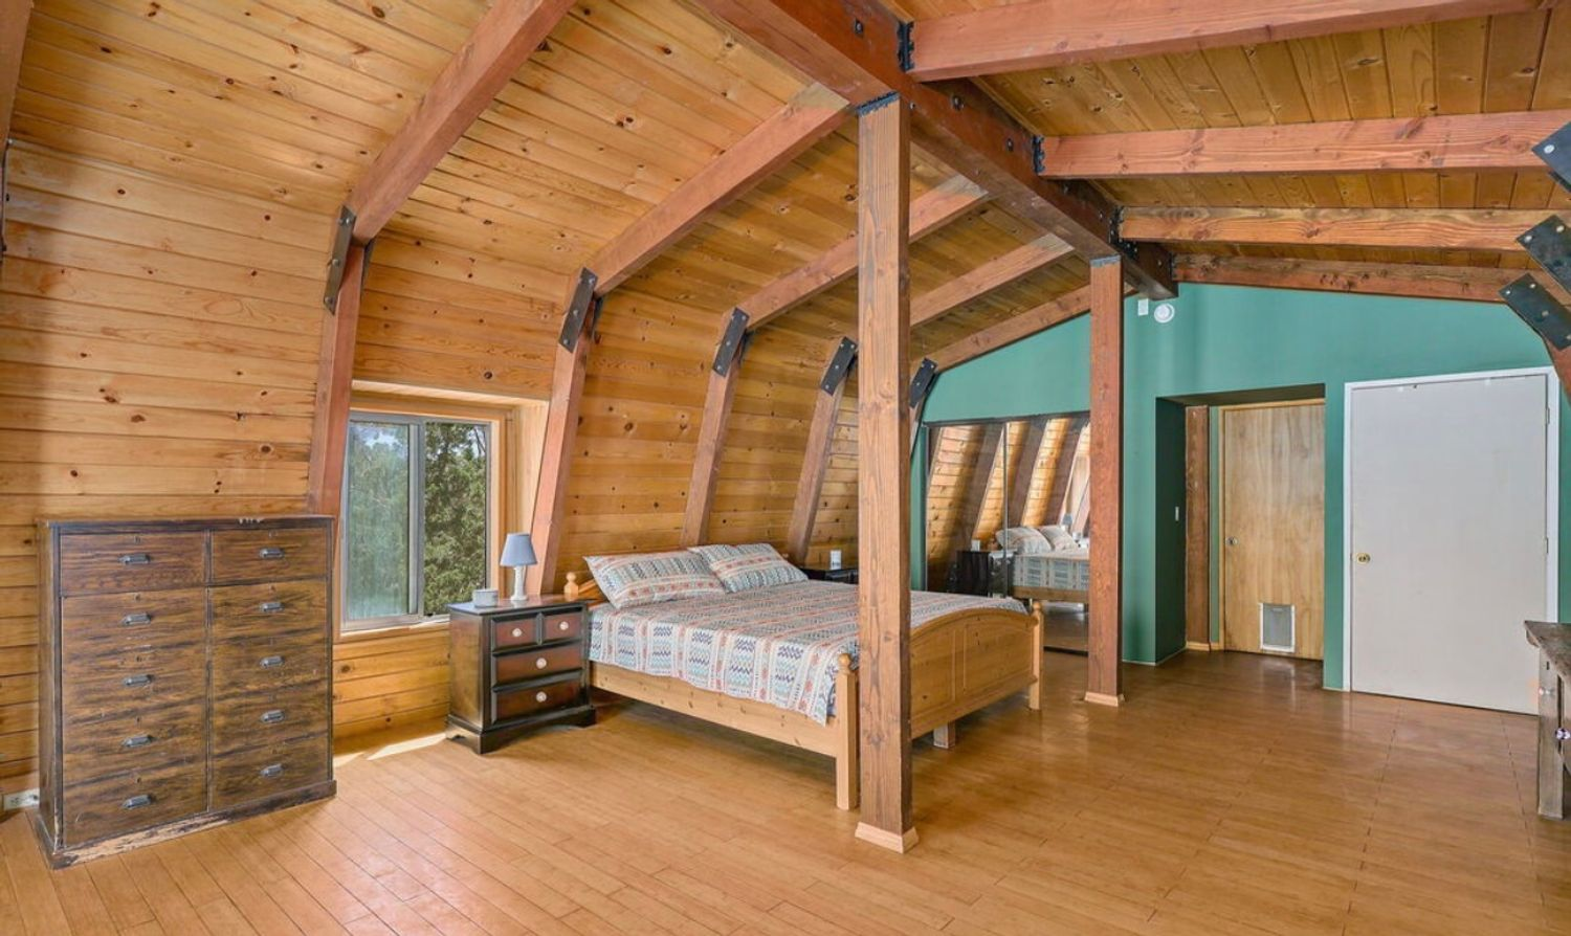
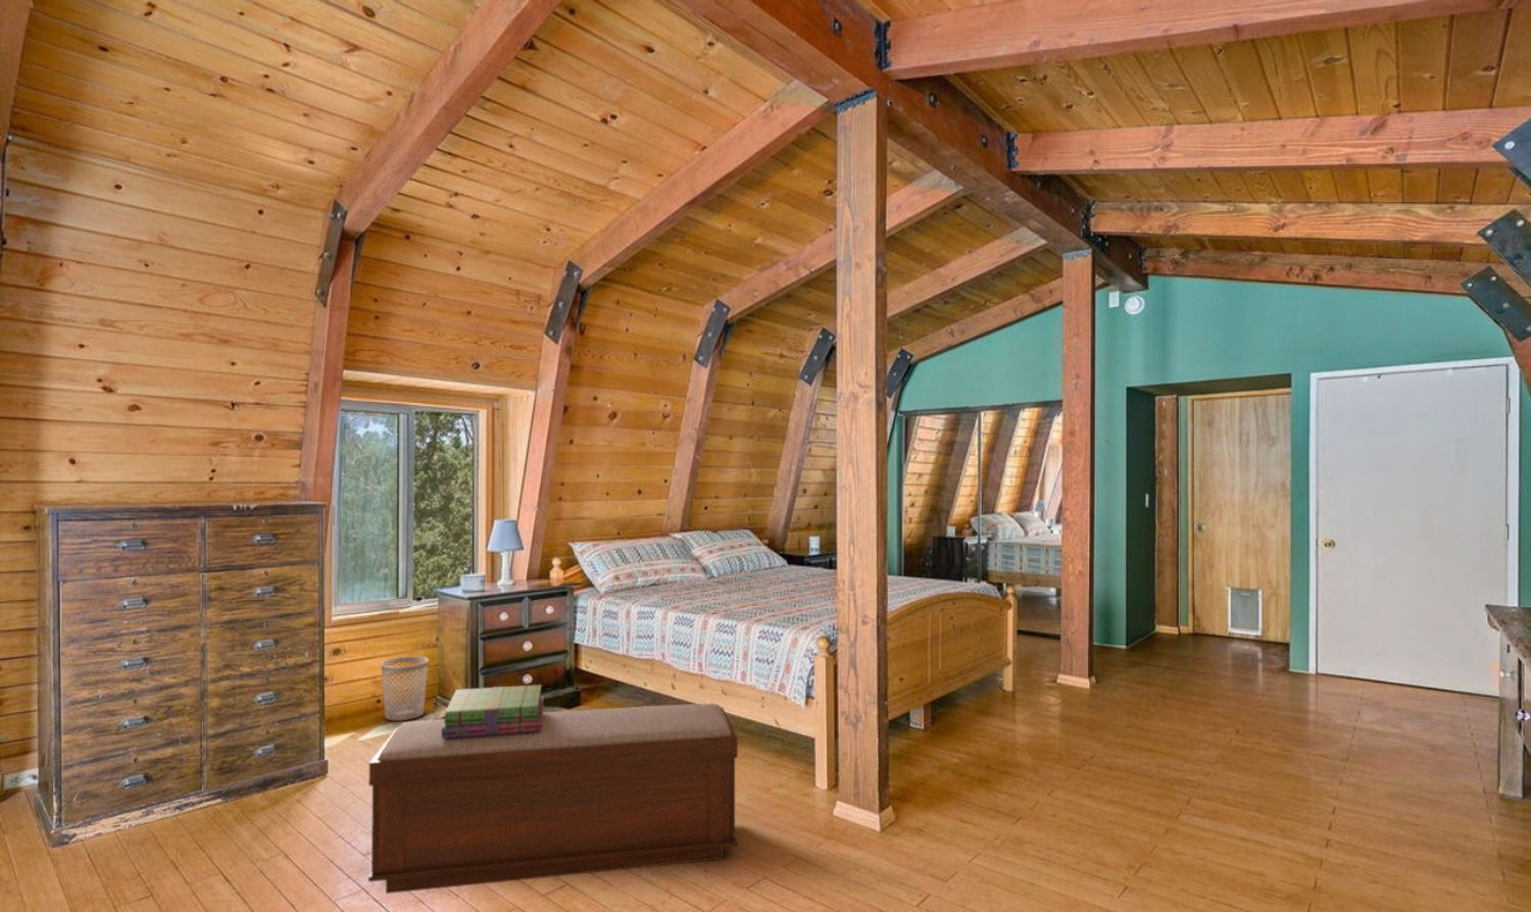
+ wastebasket [380,656,430,721]
+ bench [367,702,739,895]
+ stack of books [442,684,545,738]
